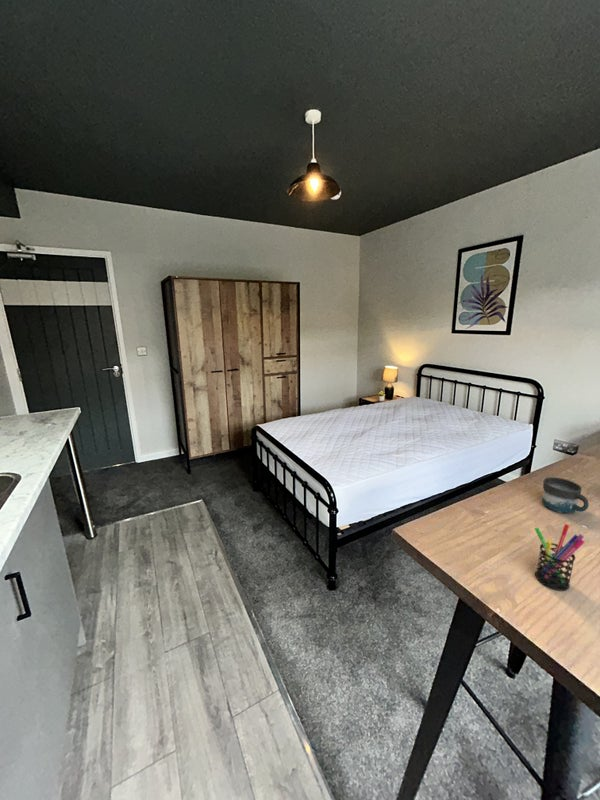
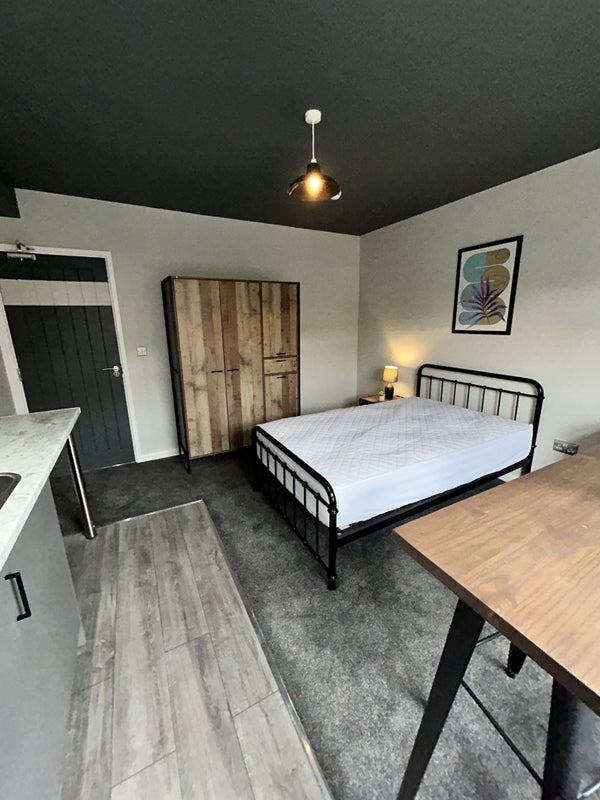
- pen holder [534,523,585,592]
- mug [541,476,590,514]
